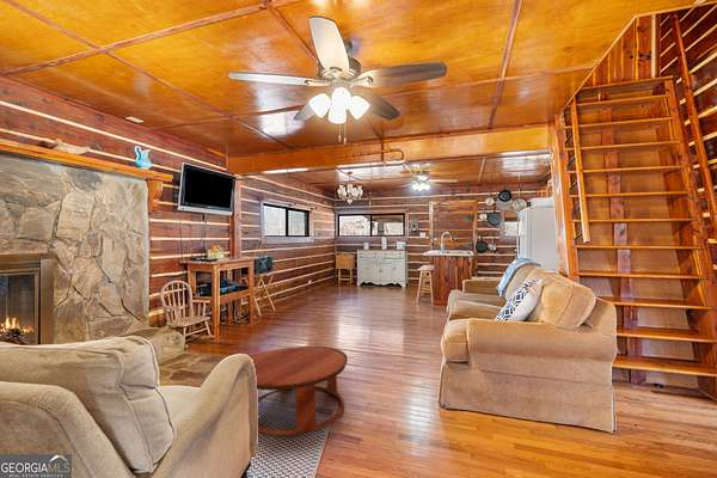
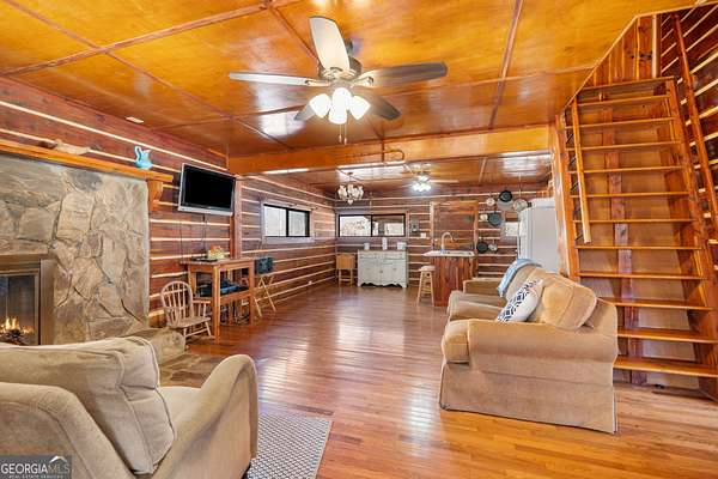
- coffee table [249,345,349,436]
